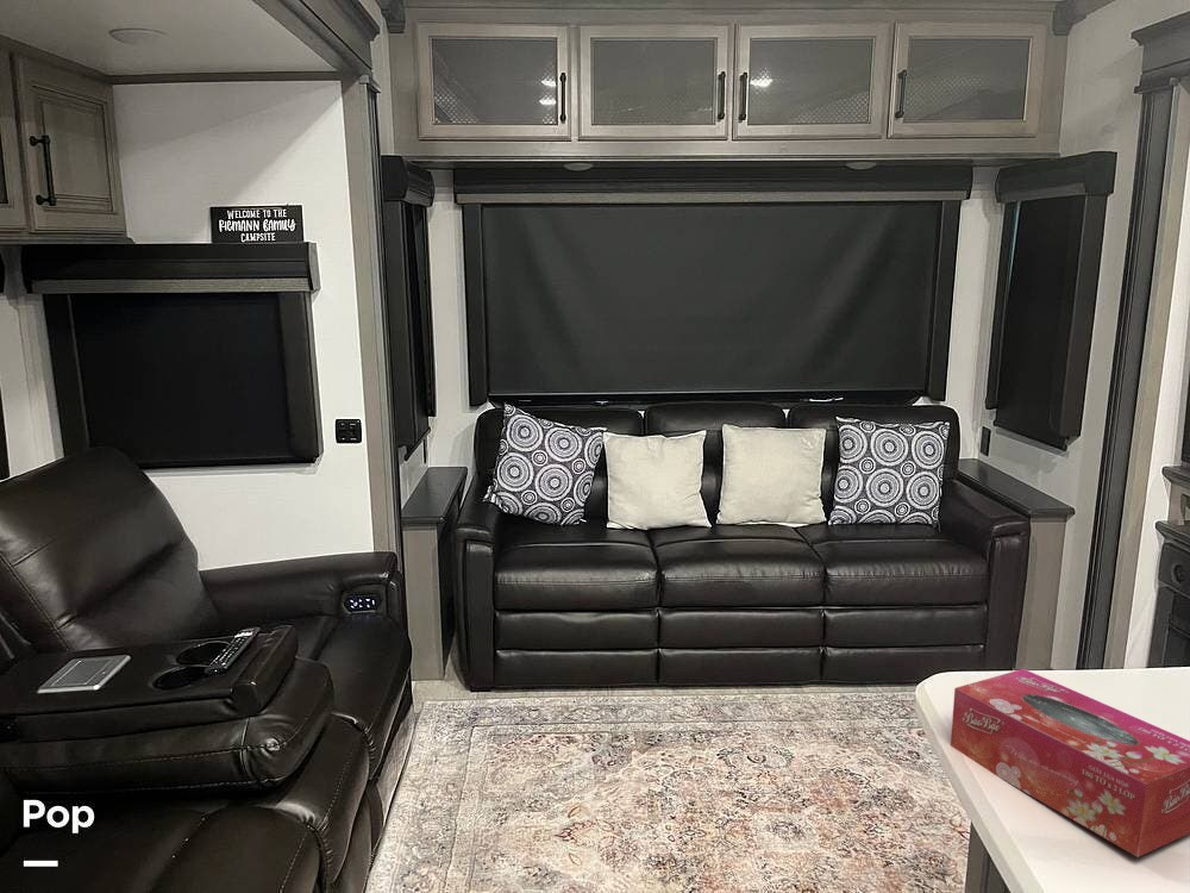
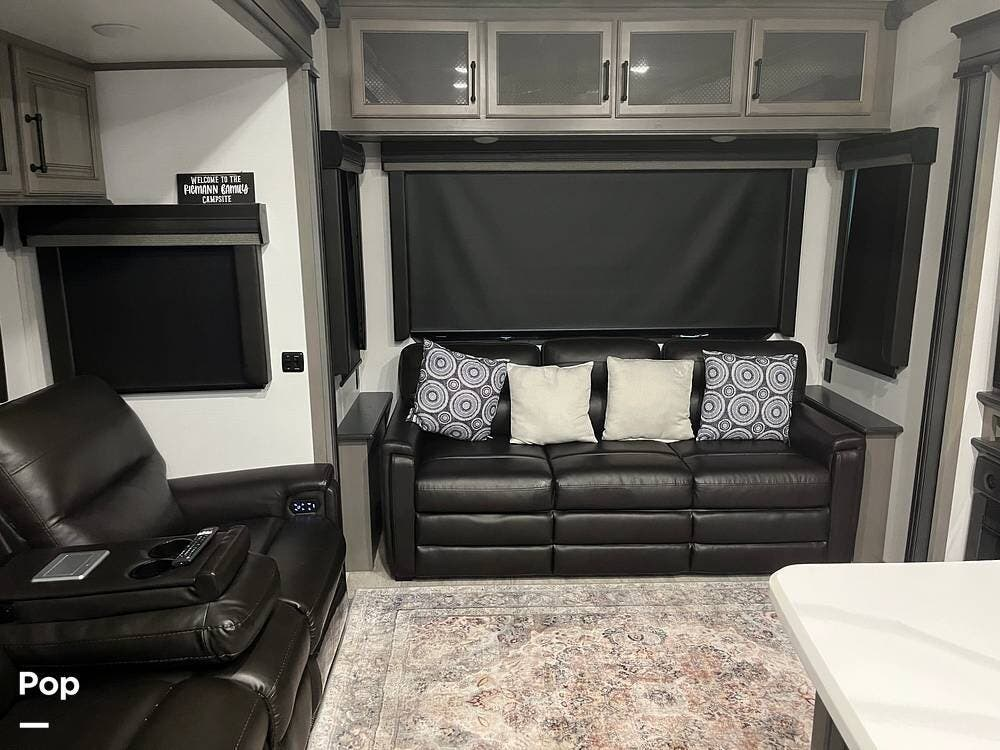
- tissue box [950,668,1190,858]
